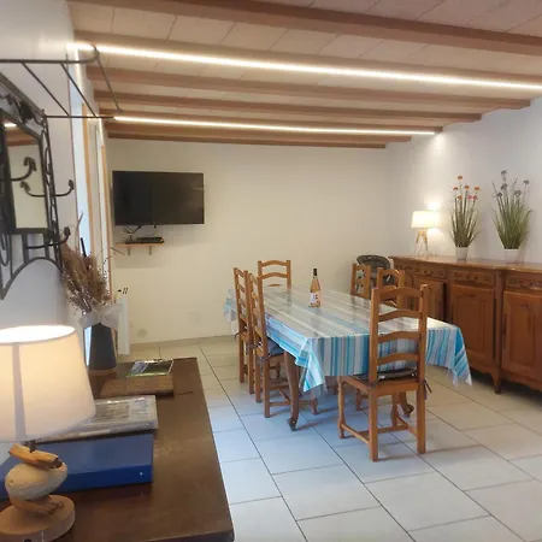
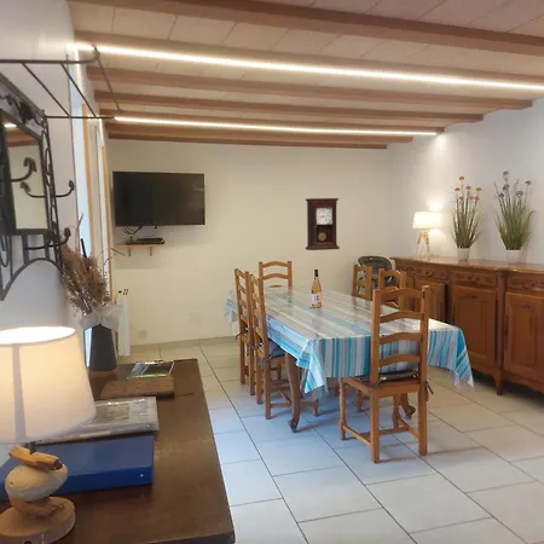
+ pendulum clock [305,197,341,251]
